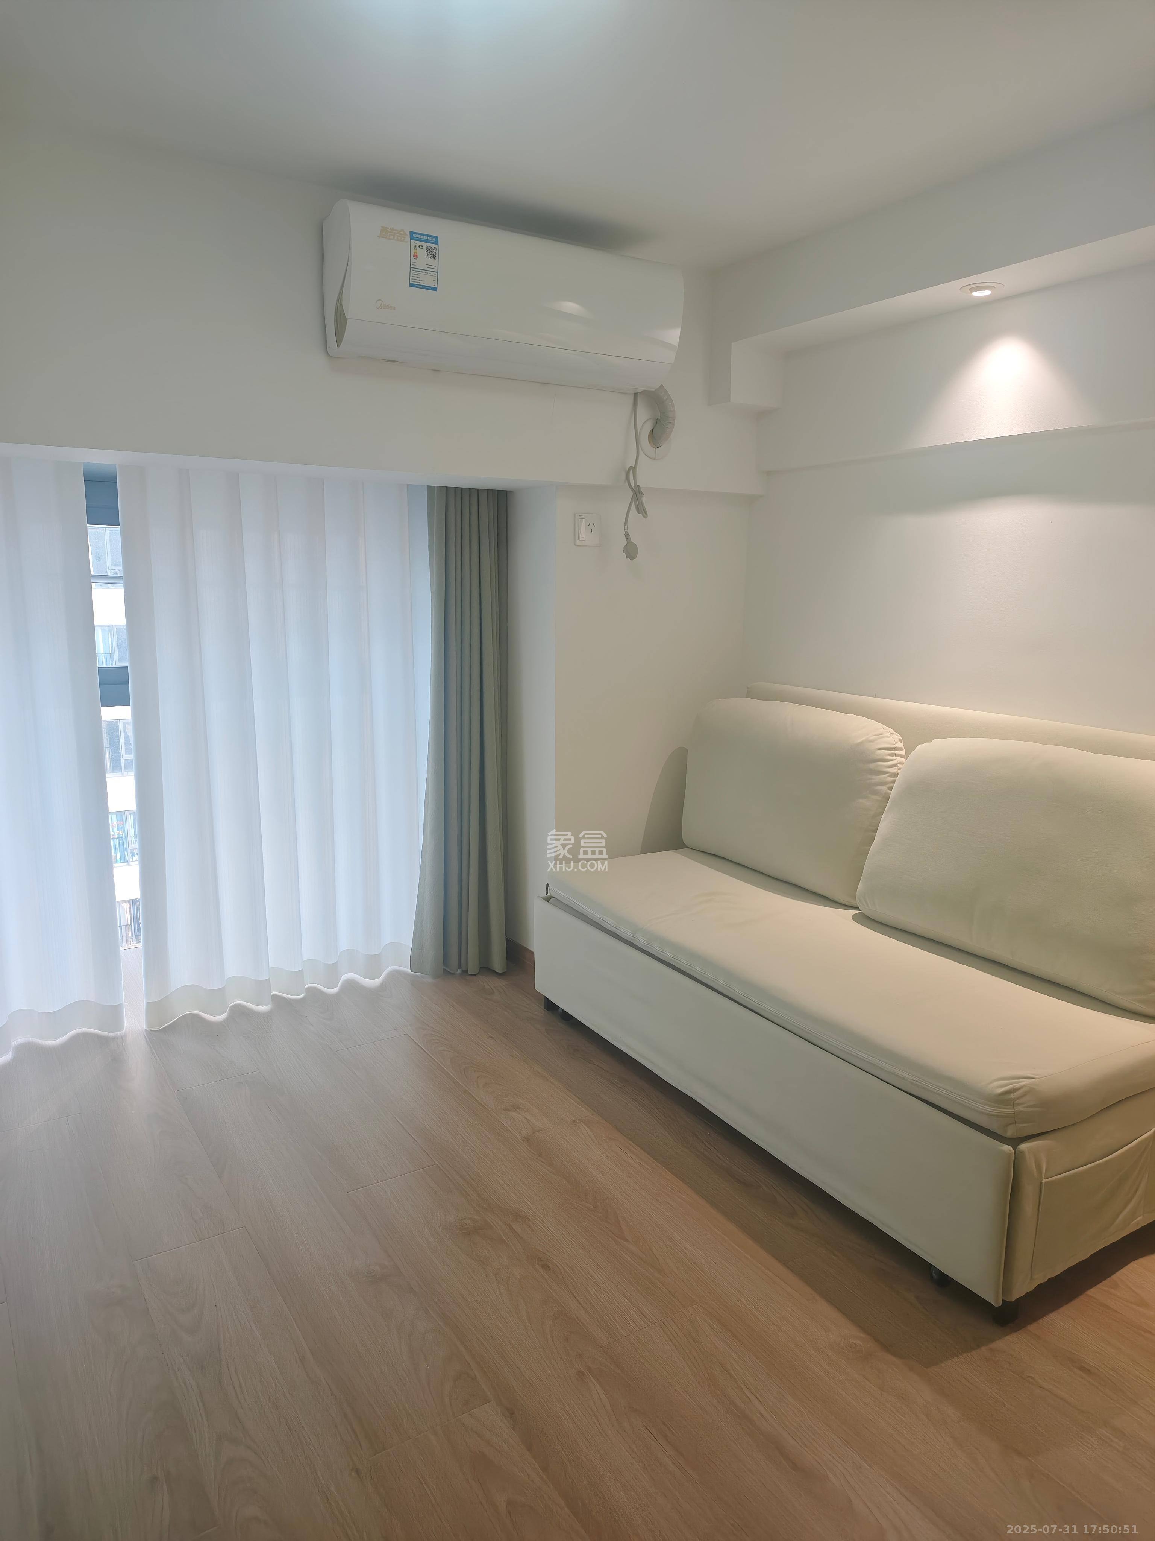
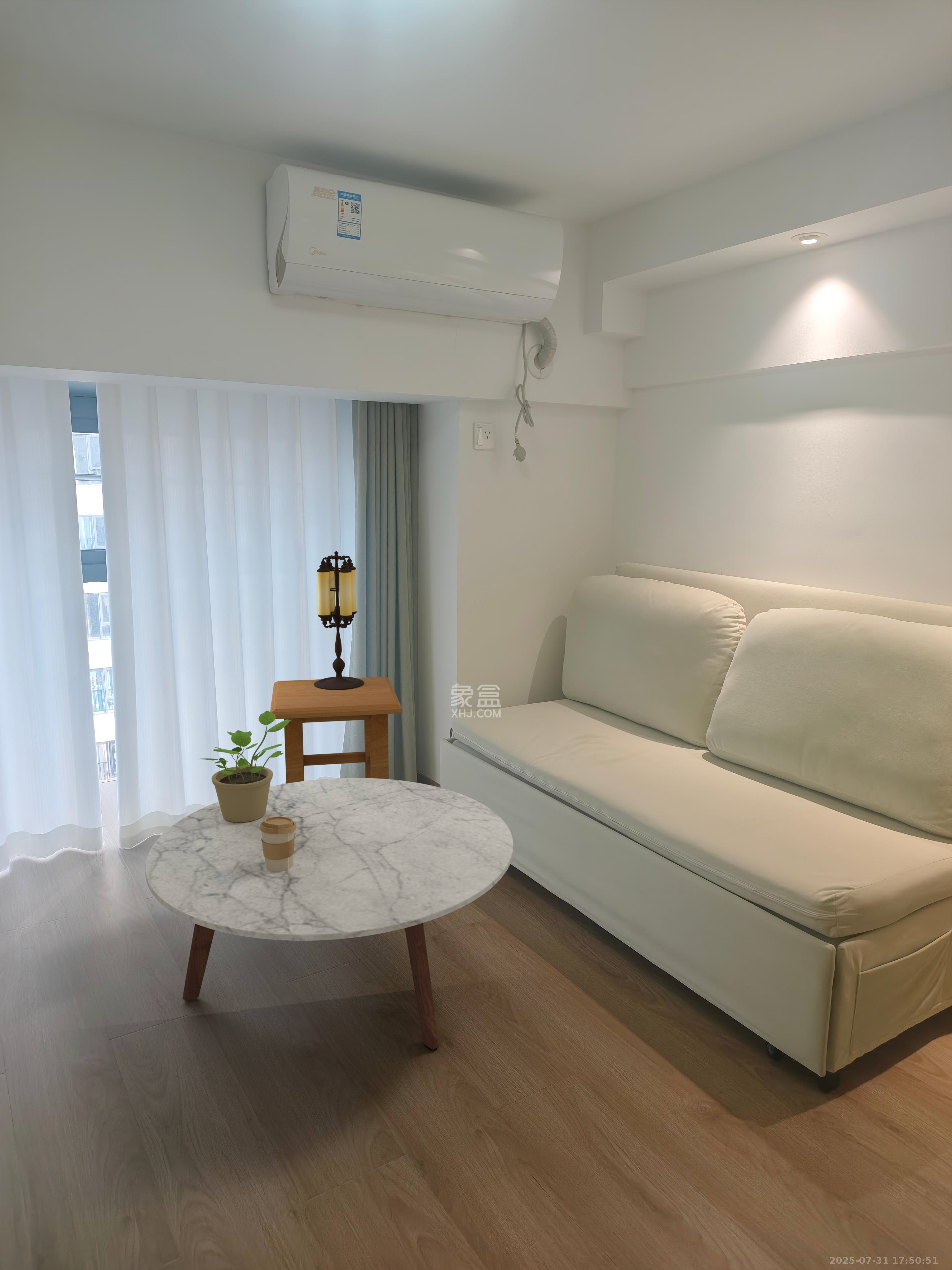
+ potted plant [196,710,291,823]
+ coffee table [145,778,513,1050]
+ side table [270,677,403,784]
+ coffee cup [260,817,297,872]
+ table lamp [314,551,364,690]
